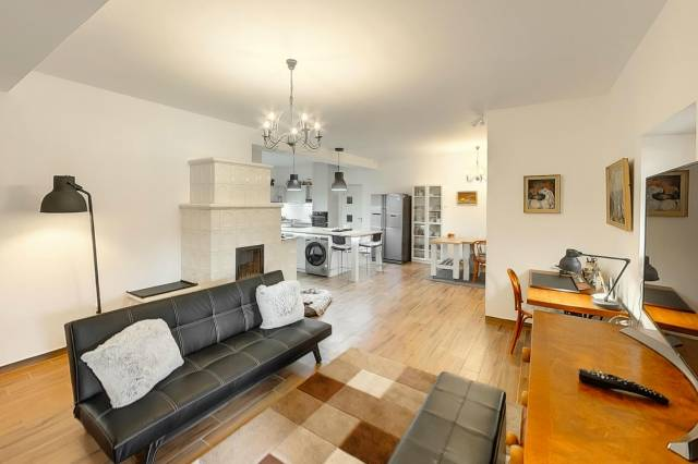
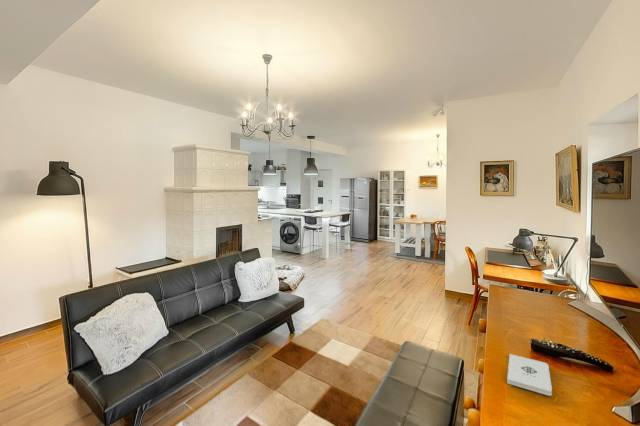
+ notepad [506,353,553,397]
